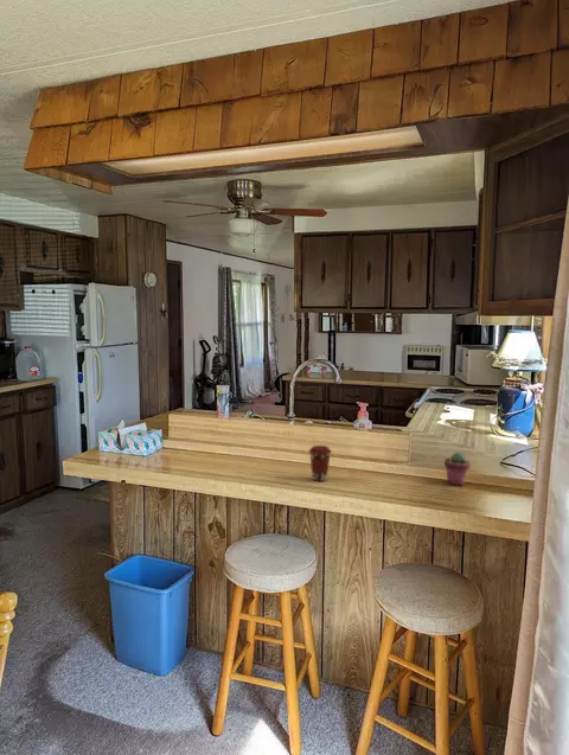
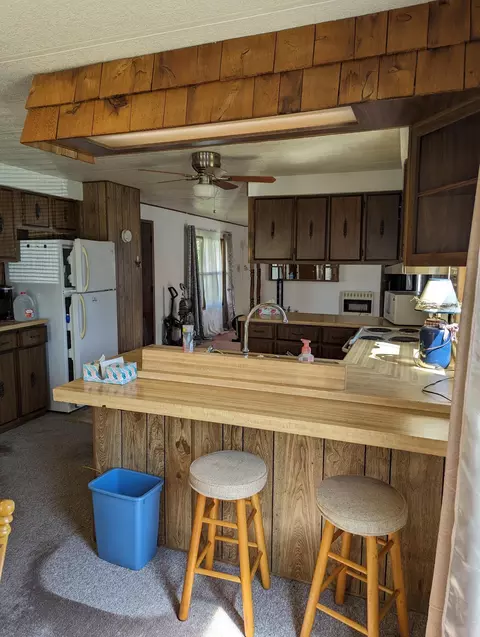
- coffee cup [308,444,333,482]
- potted succulent [443,450,471,486]
